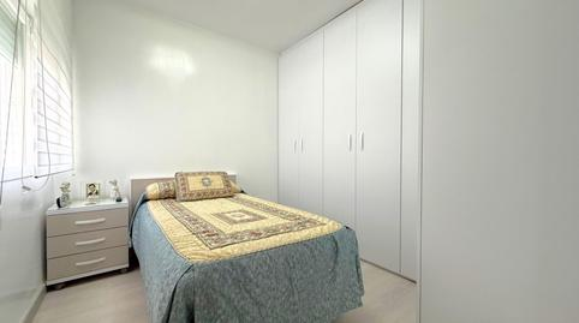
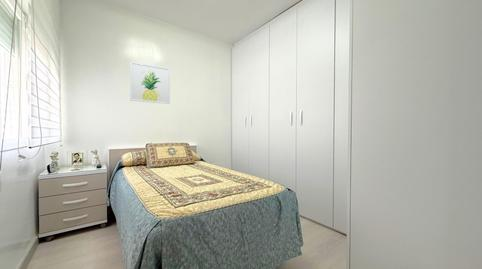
+ wall art [129,61,171,105]
